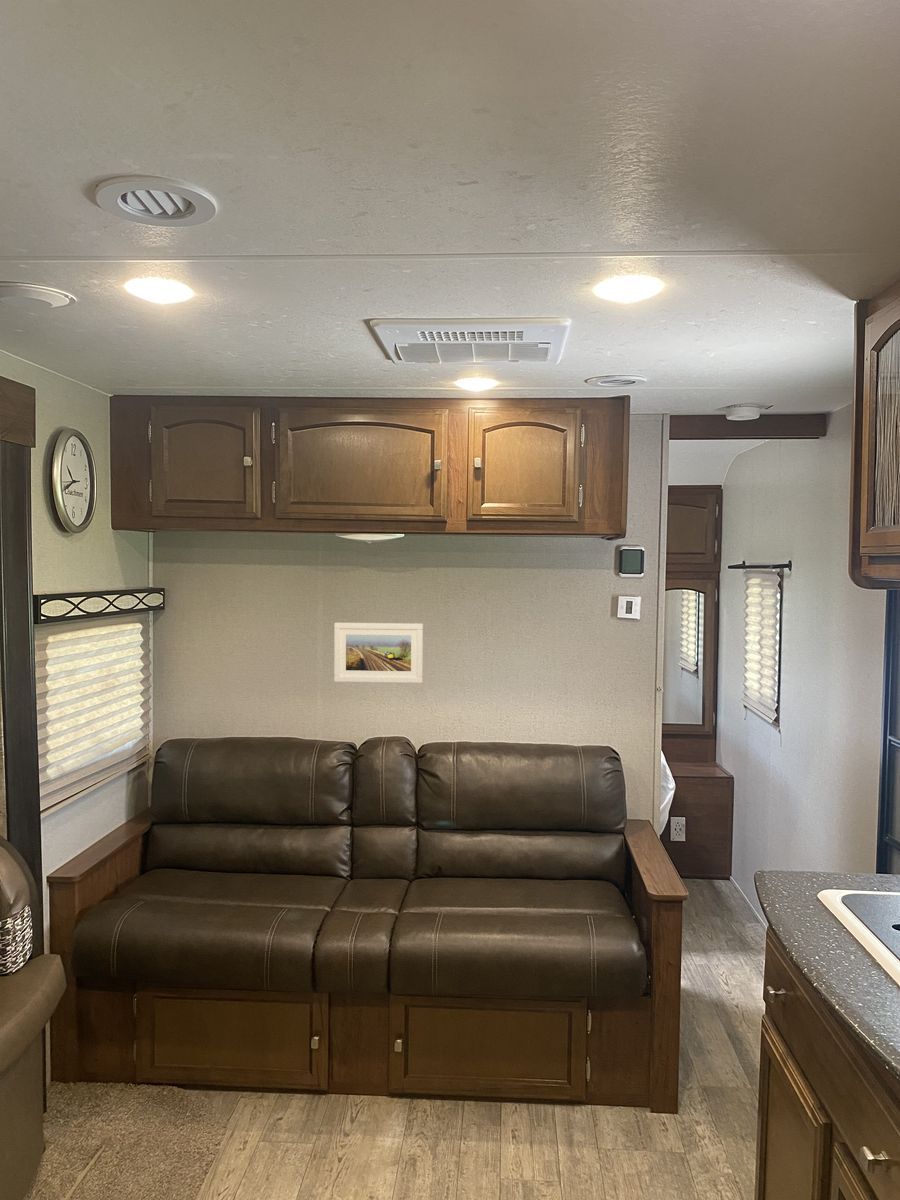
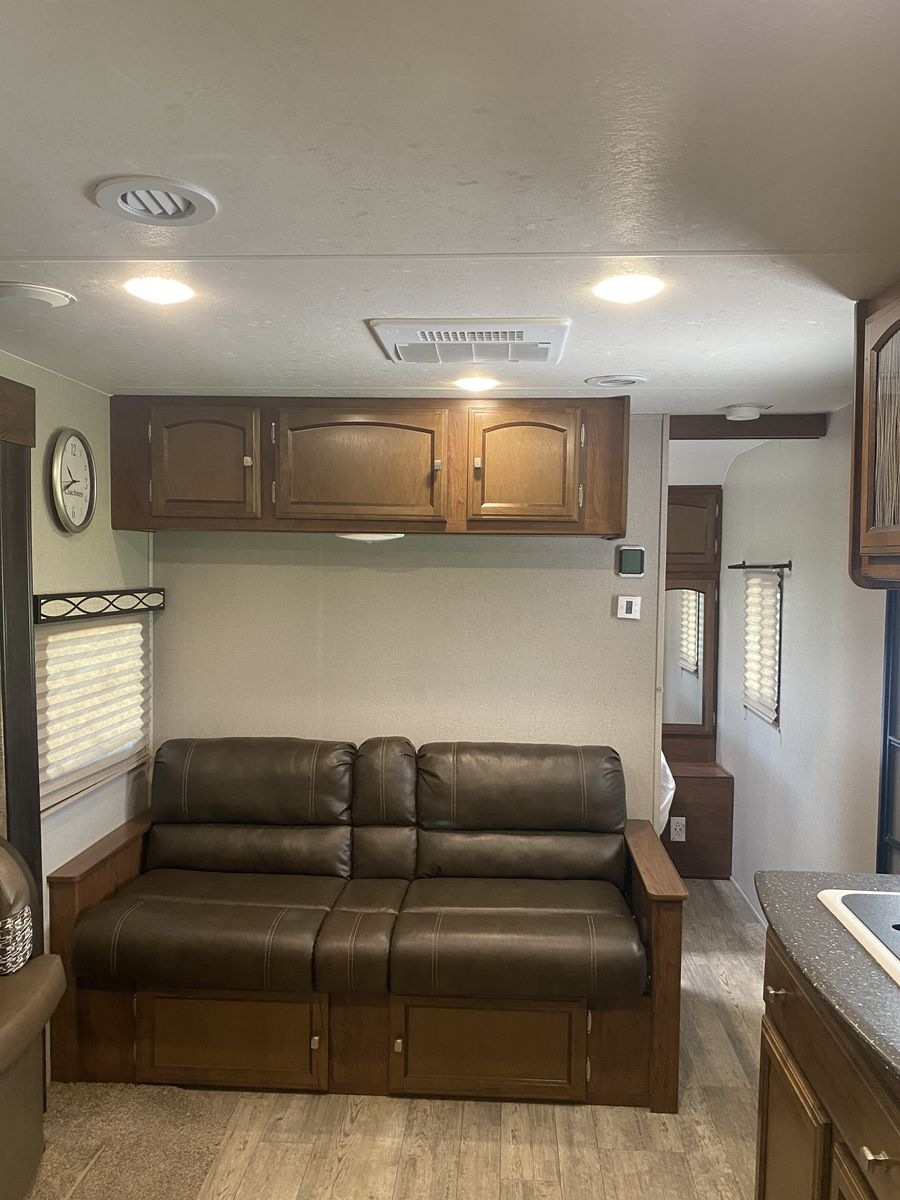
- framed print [333,622,424,684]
